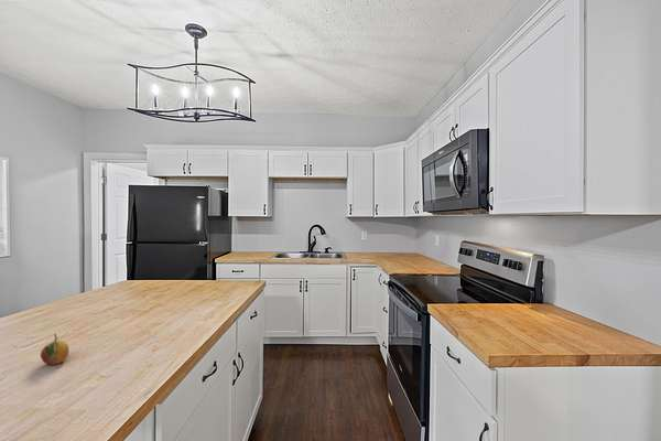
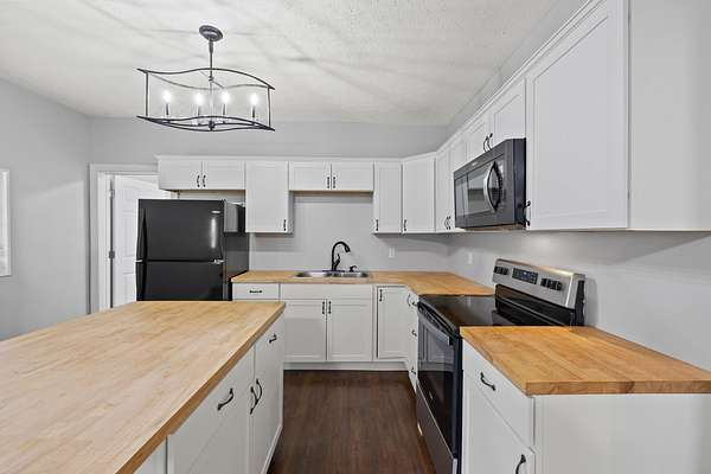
- fruit [40,333,69,366]
